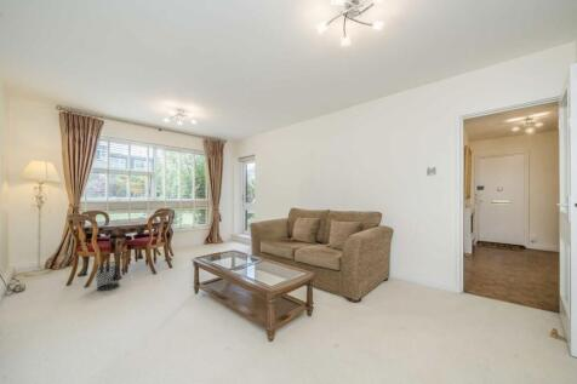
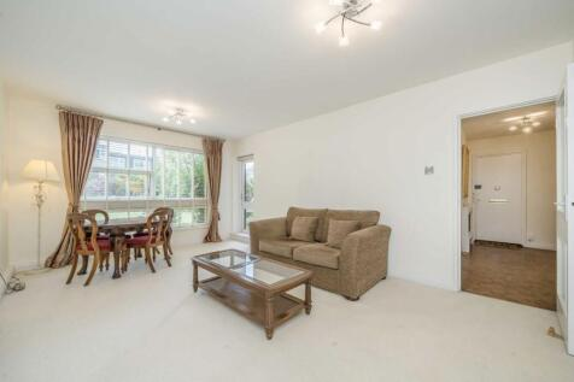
- waste bin [93,260,122,292]
